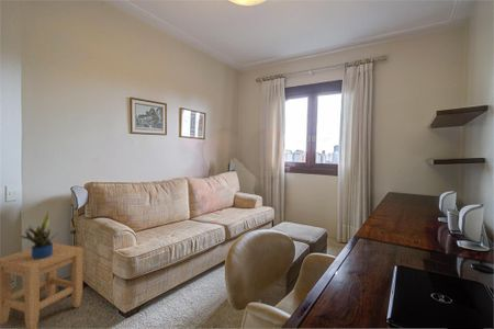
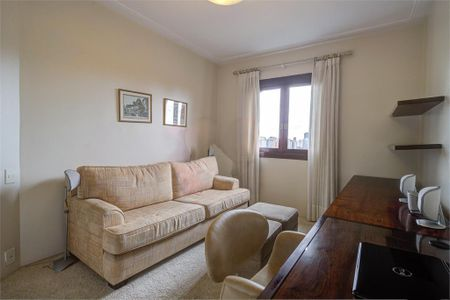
- stool [0,241,85,329]
- potted plant [20,209,59,260]
